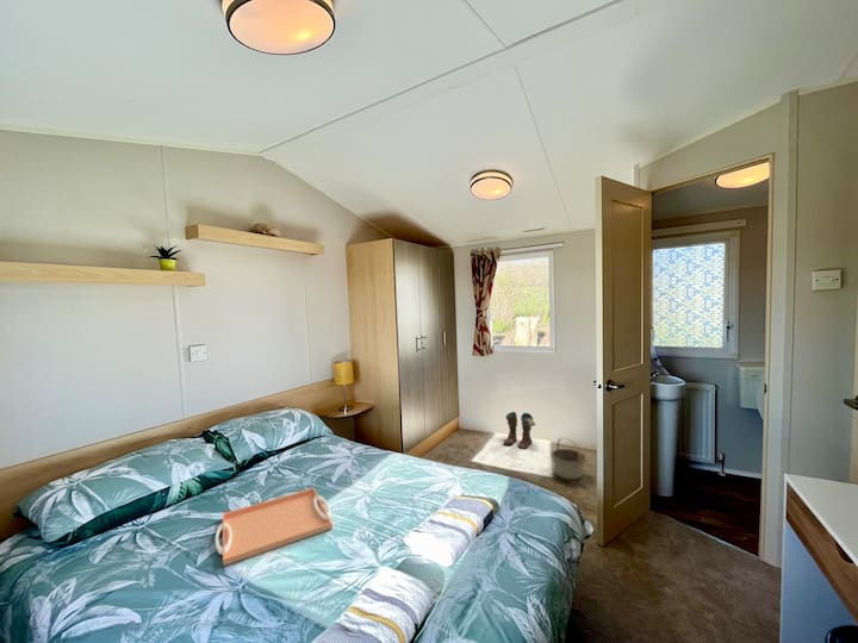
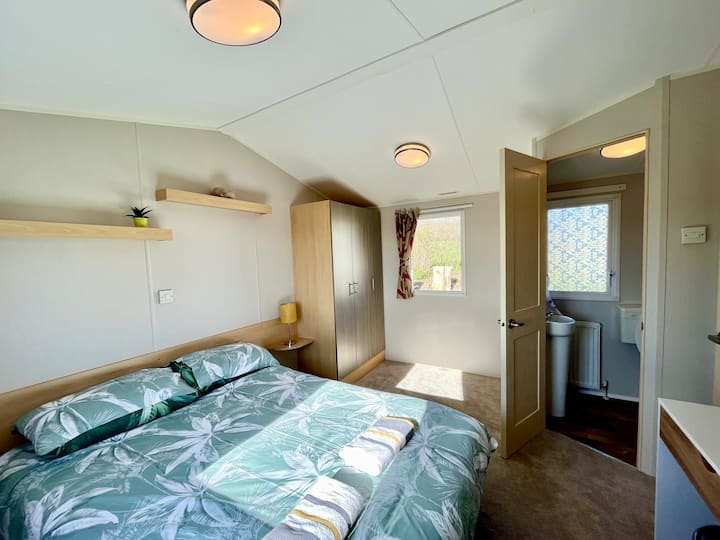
- basket [549,436,589,481]
- boots [502,411,537,450]
- serving tray [214,487,334,567]
